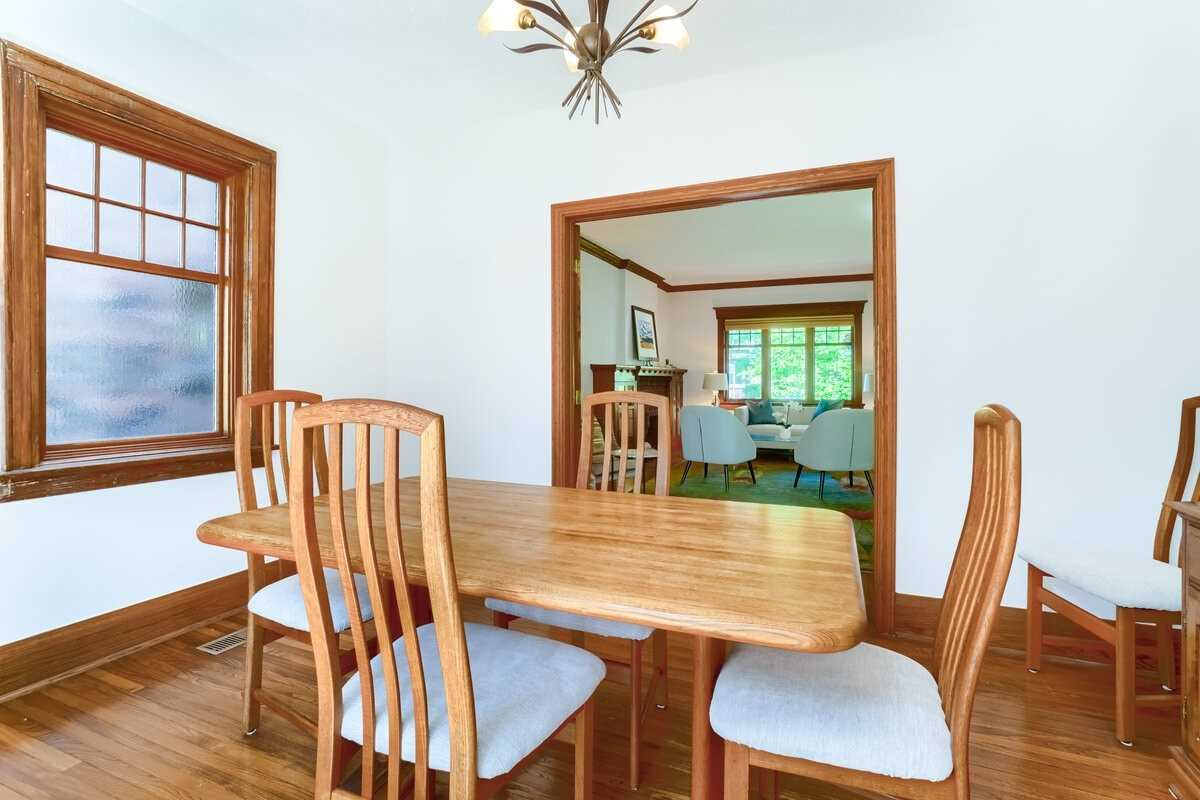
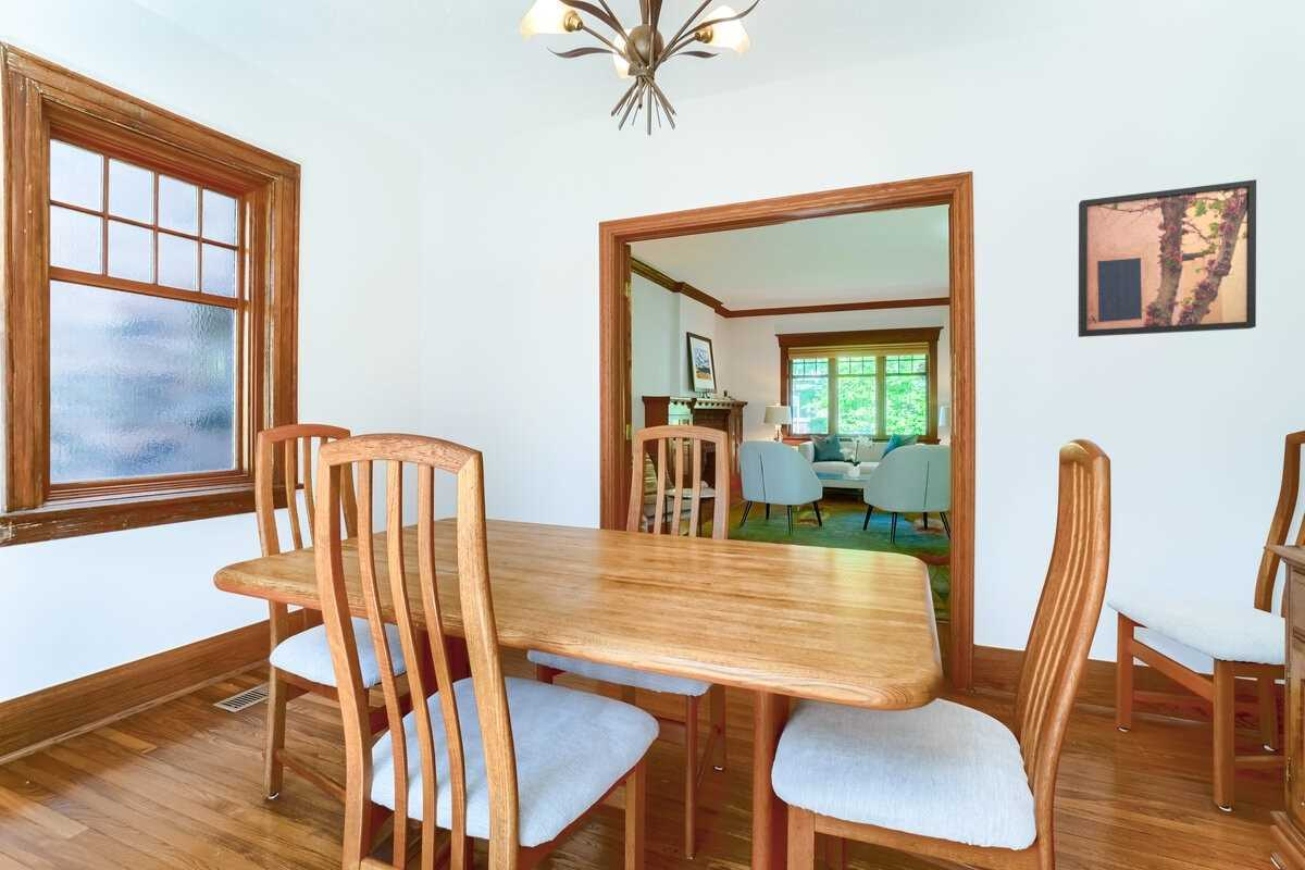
+ wall art [1078,178,1257,338]
